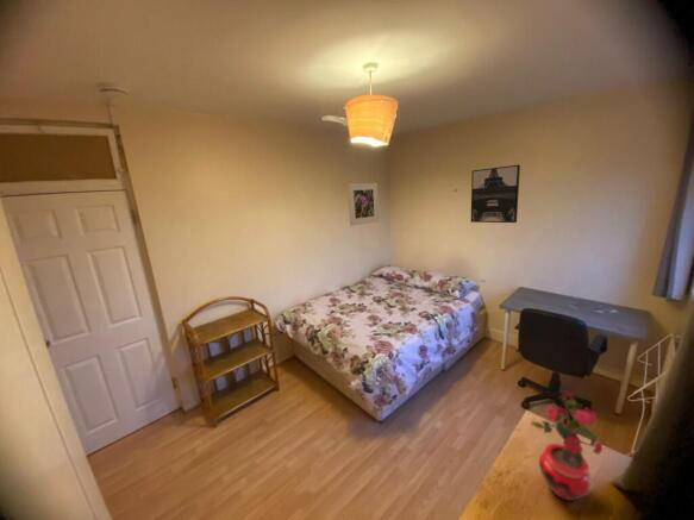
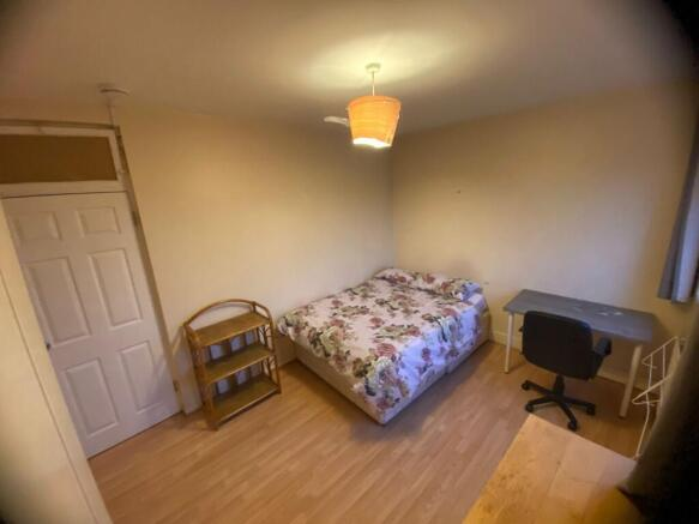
- potted plant [530,391,608,502]
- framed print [346,182,380,227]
- wall art [470,164,521,224]
